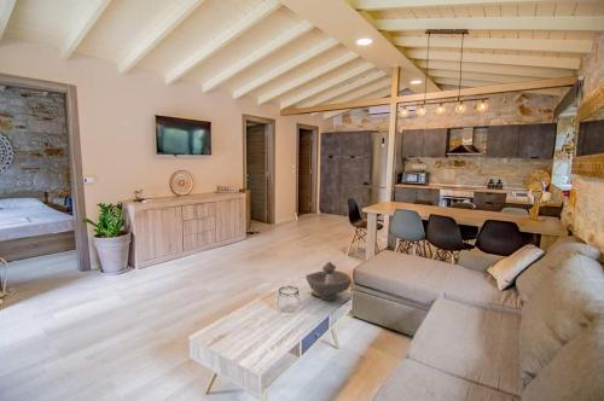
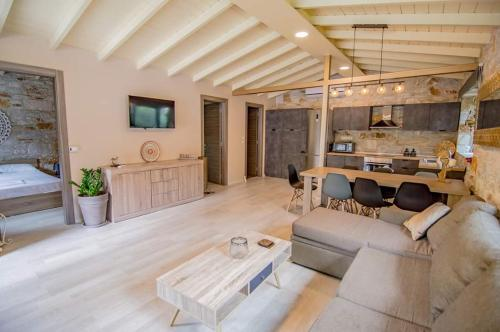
- decorative bowl [304,261,353,302]
